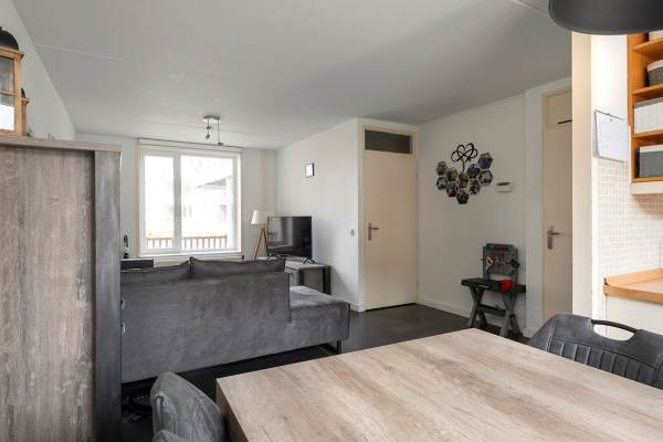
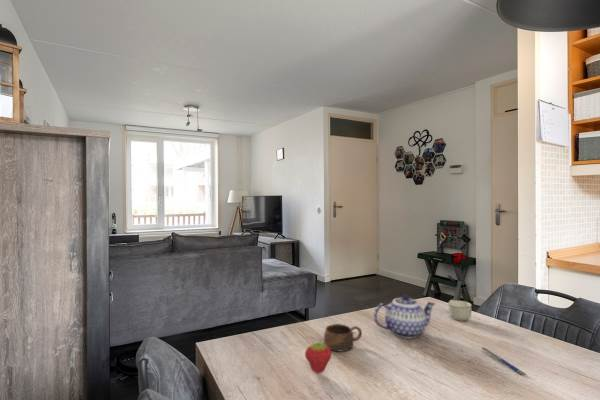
+ cup [447,299,473,322]
+ fruit [304,341,332,374]
+ teapot [373,293,437,340]
+ pen [481,346,528,376]
+ cup [323,323,363,352]
